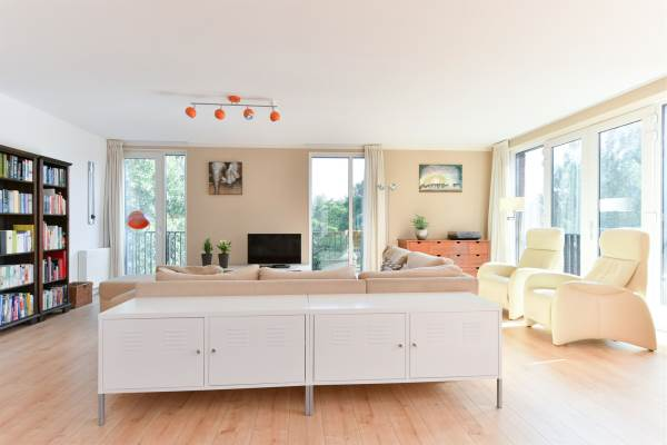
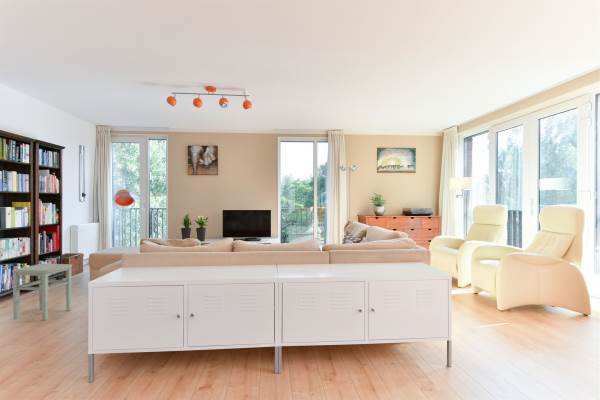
+ stool [11,263,73,321]
